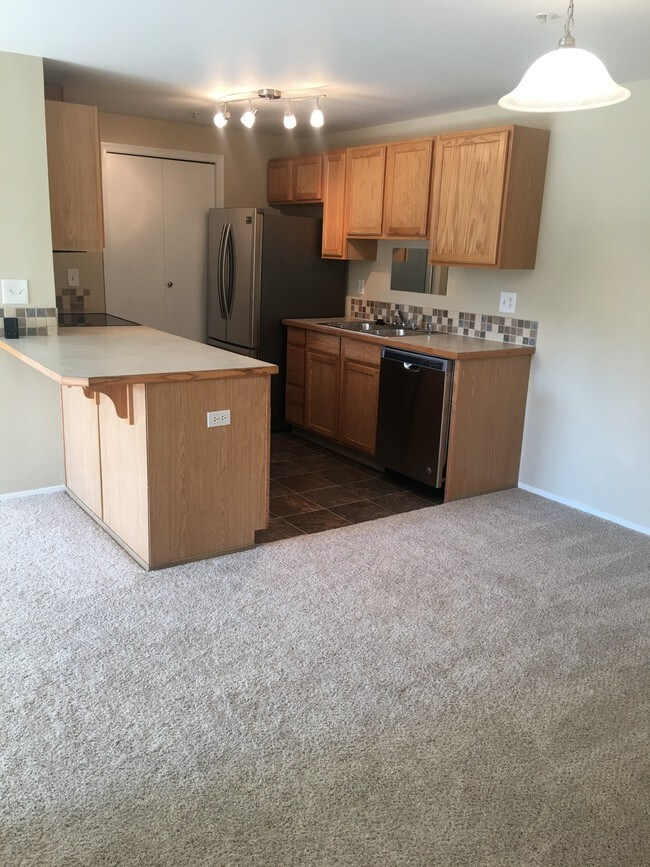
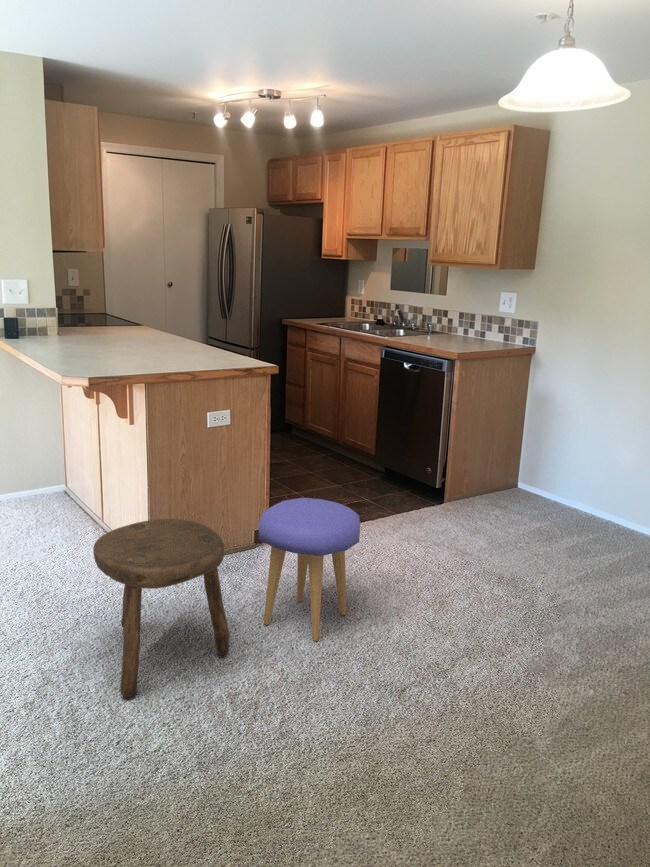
+ stool [92,518,231,698]
+ stool [258,497,361,642]
